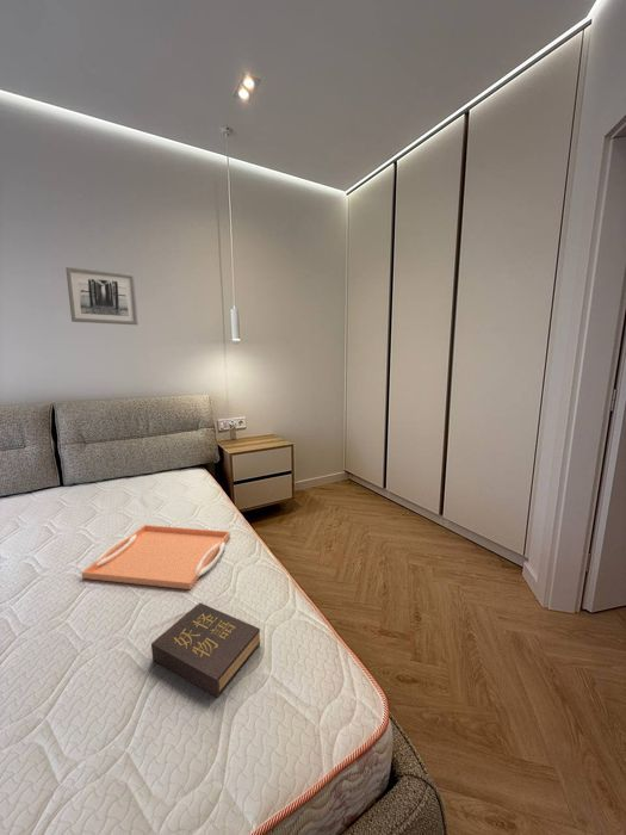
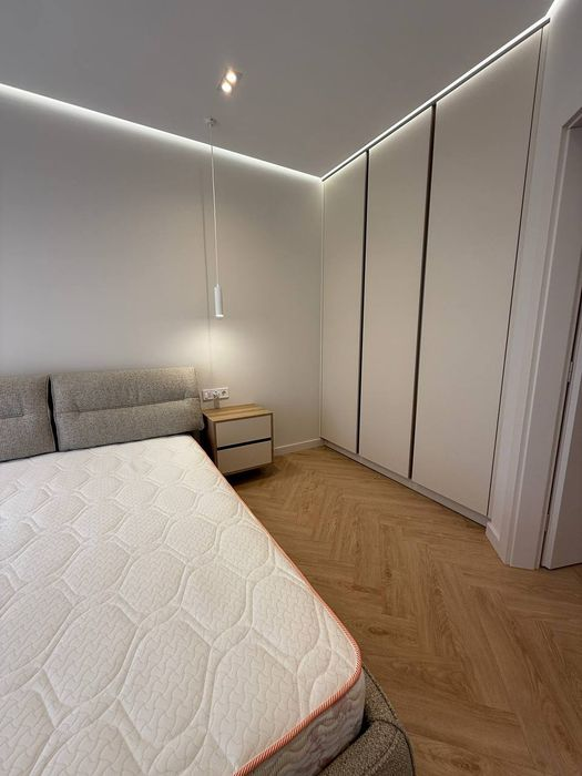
- wall art [64,266,140,326]
- hardback book [150,601,261,699]
- serving tray [81,524,231,590]
